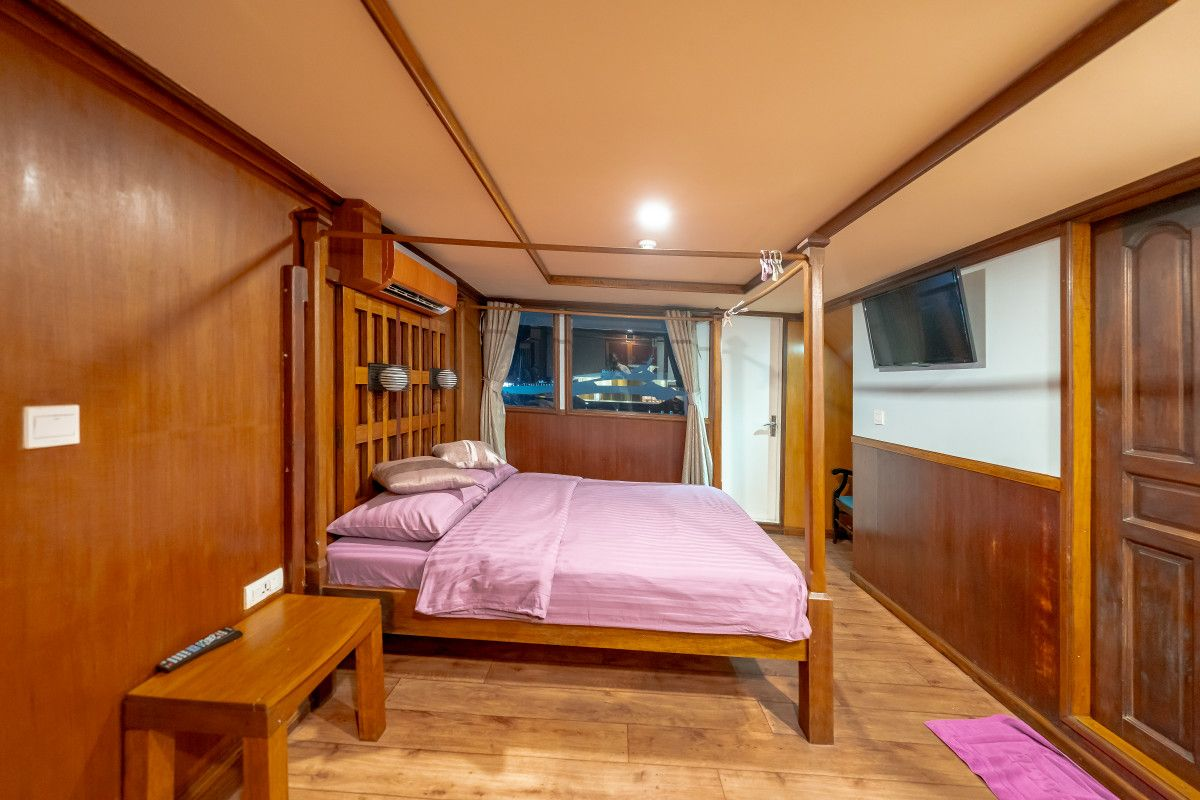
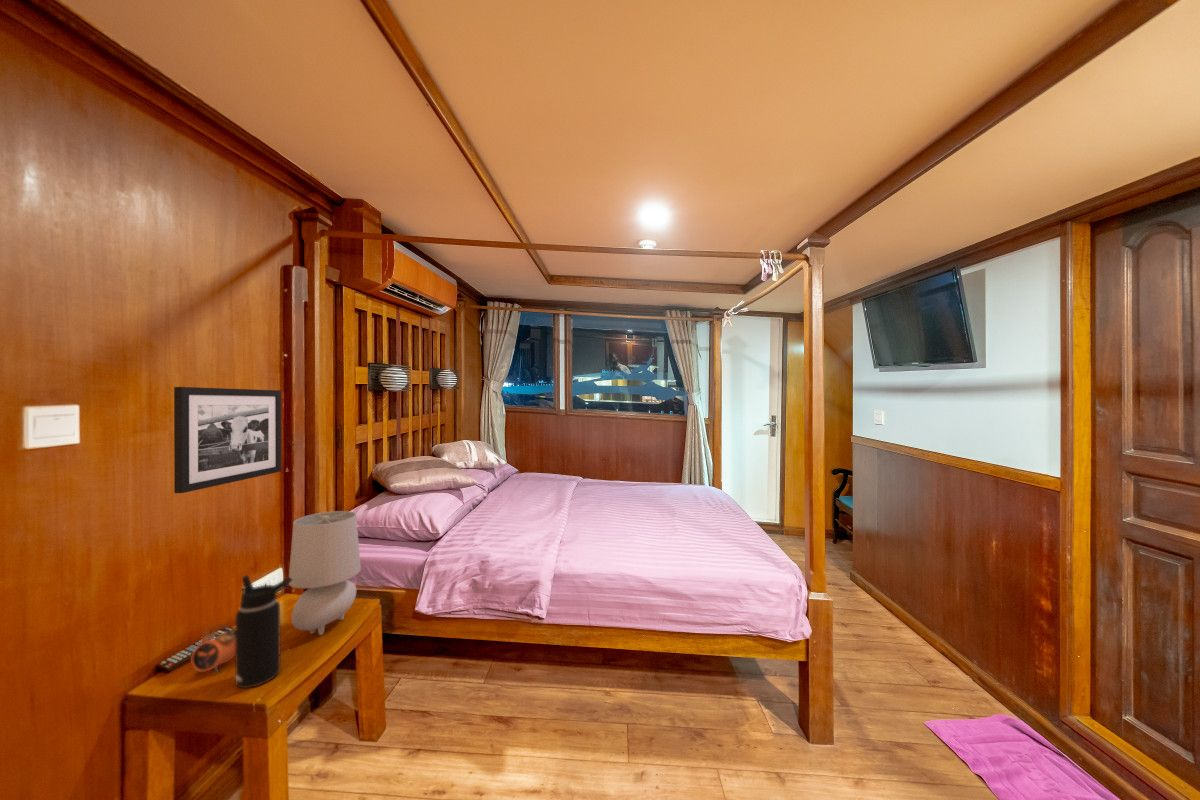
+ alarm clock [191,624,235,675]
+ picture frame [173,386,282,494]
+ water bottle [234,574,292,689]
+ table lamp [288,510,362,636]
